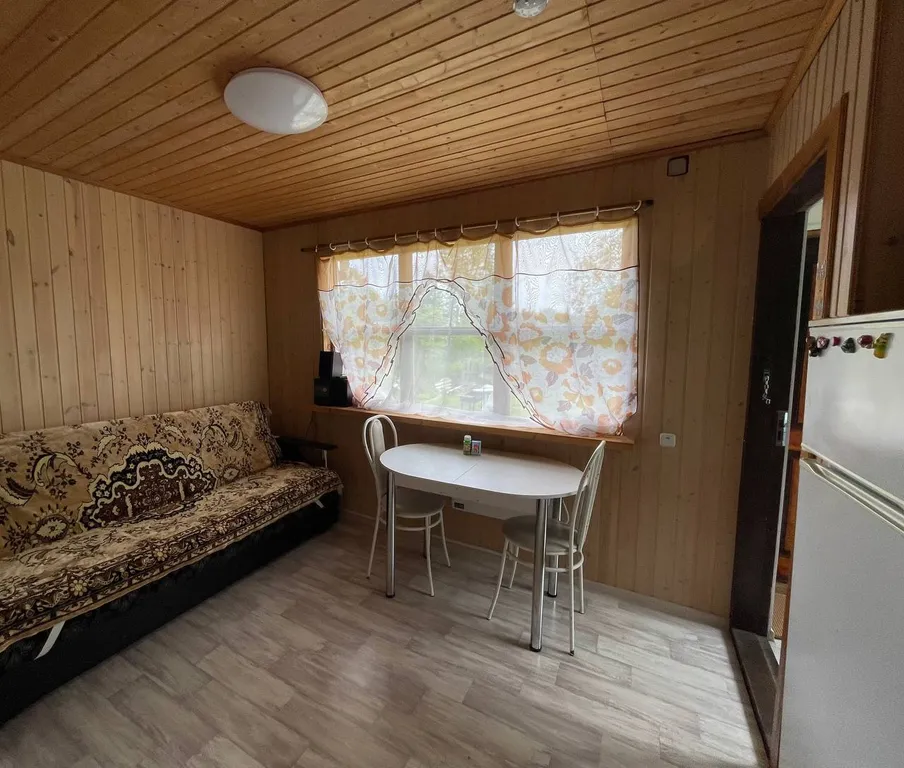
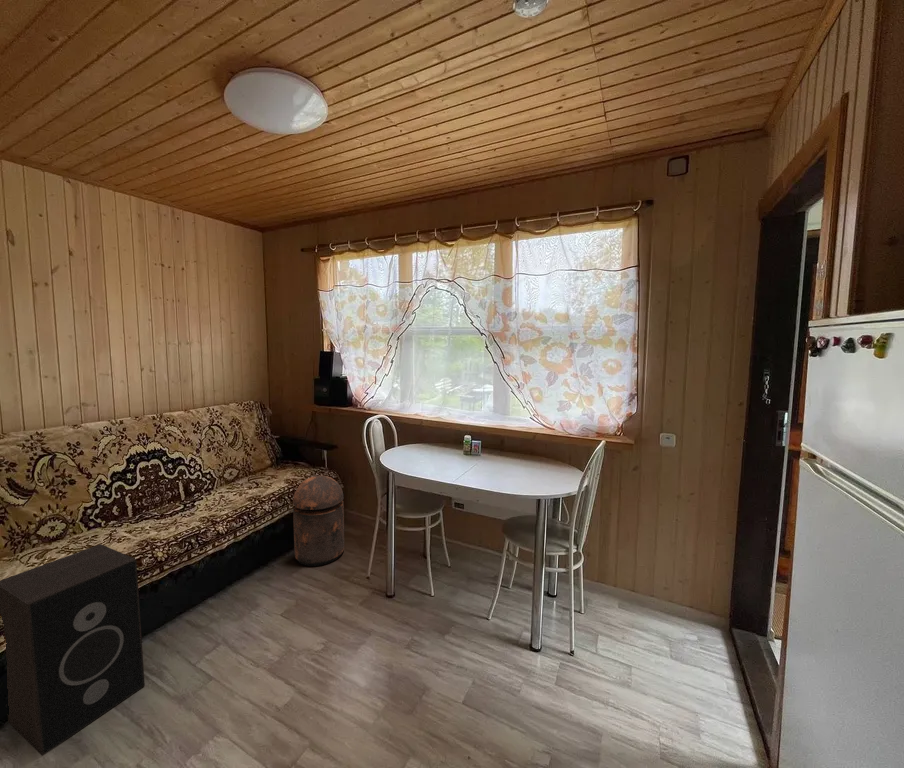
+ speaker [0,543,146,757]
+ trash can [292,474,345,567]
